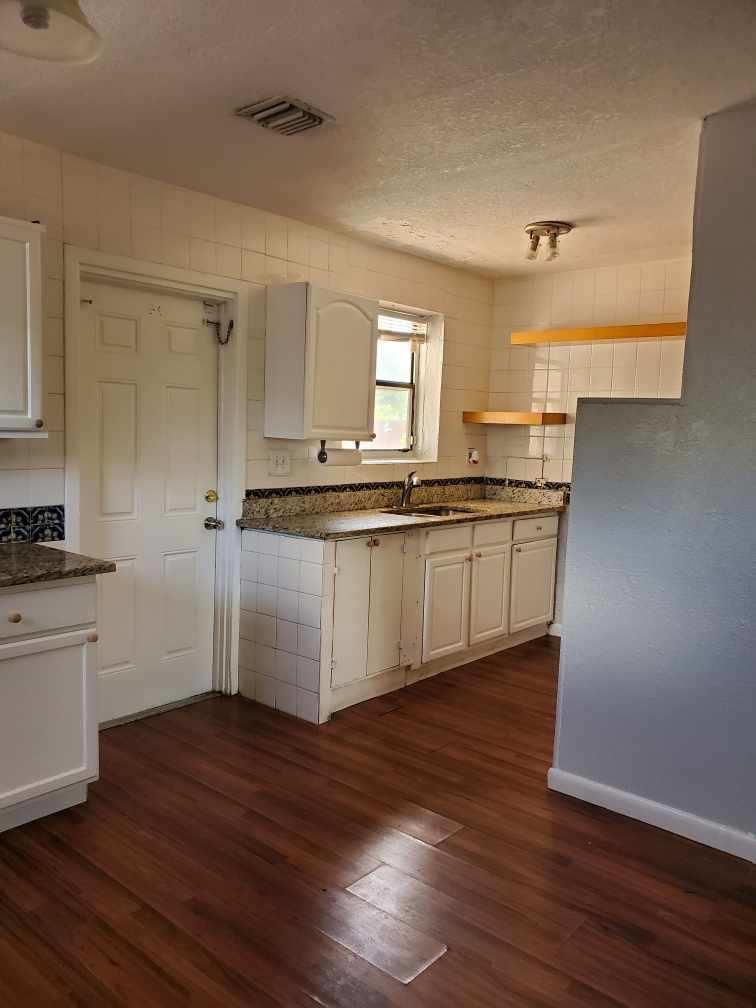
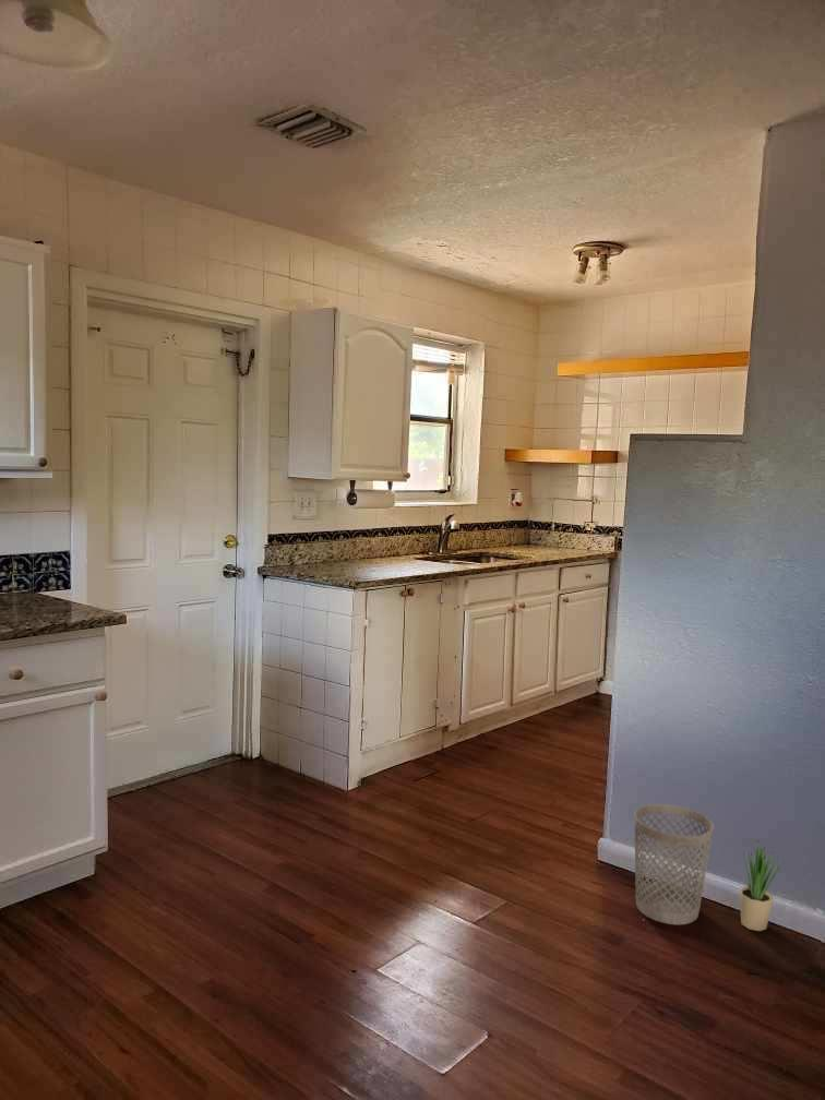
+ potted plant [739,838,785,932]
+ wastebasket [633,803,715,925]
